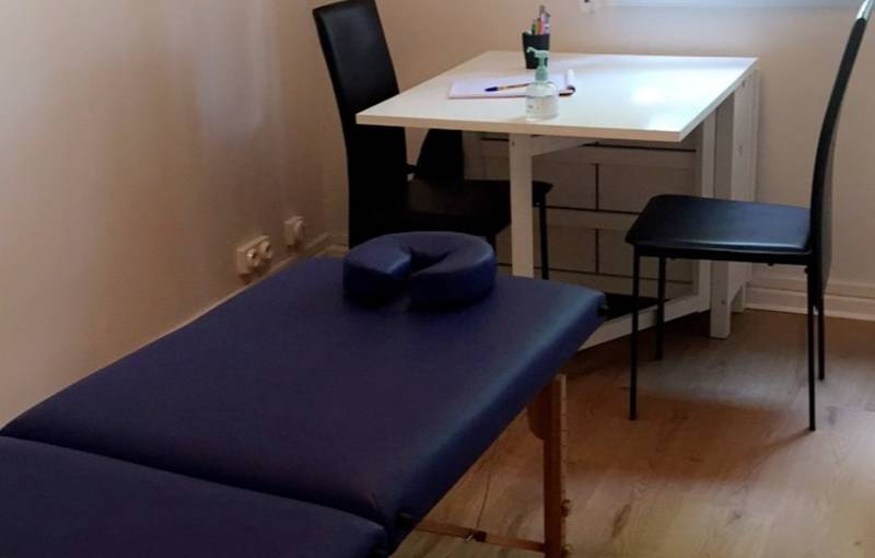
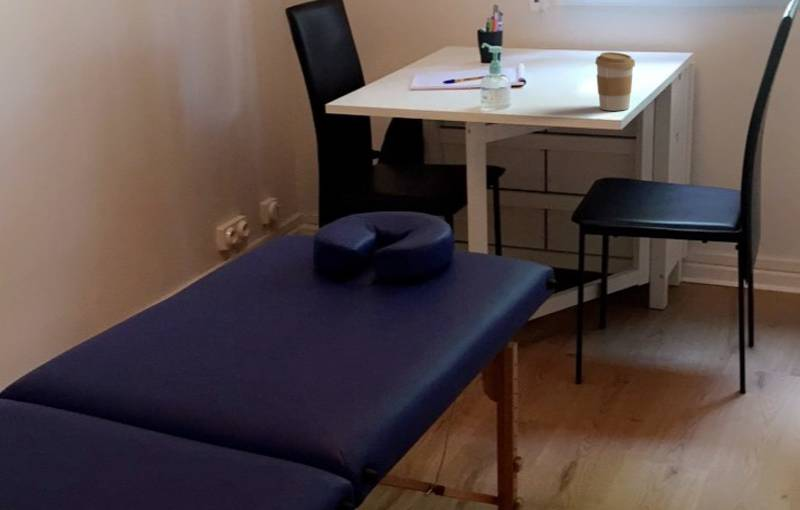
+ coffee cup [594,51,636,112]
